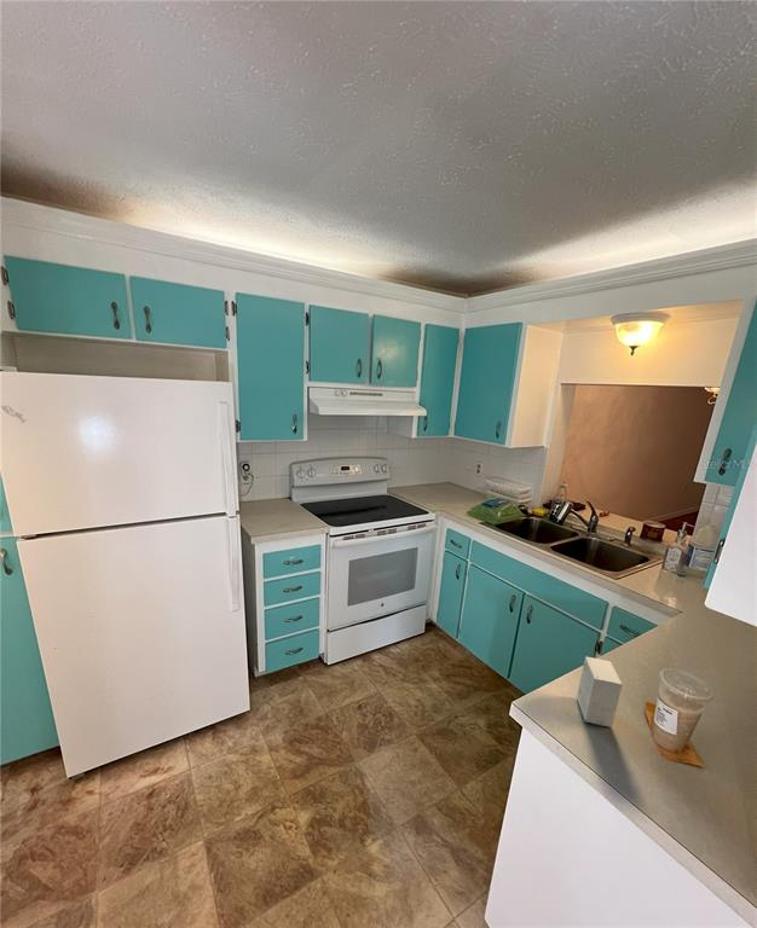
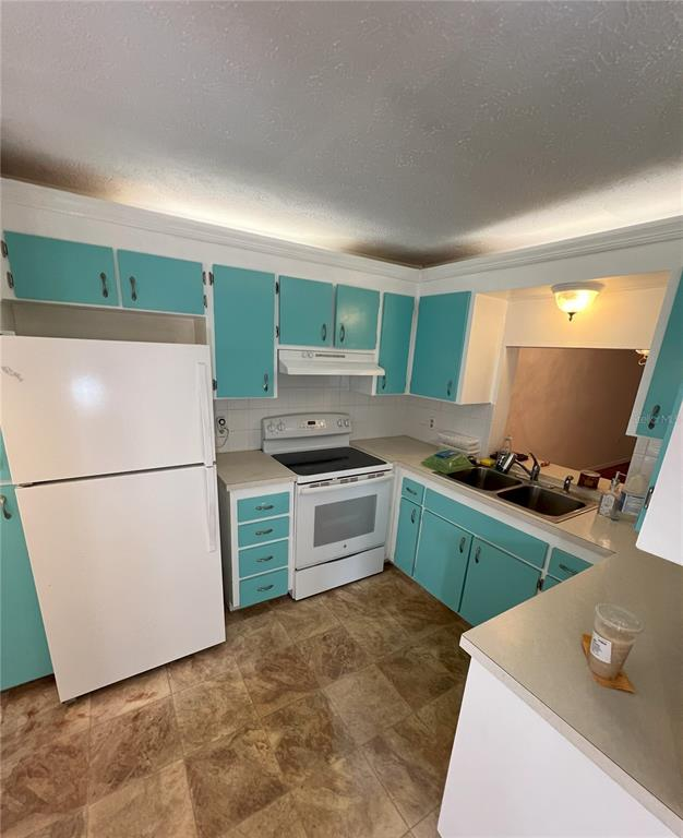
- small box [576,655,624,729]
